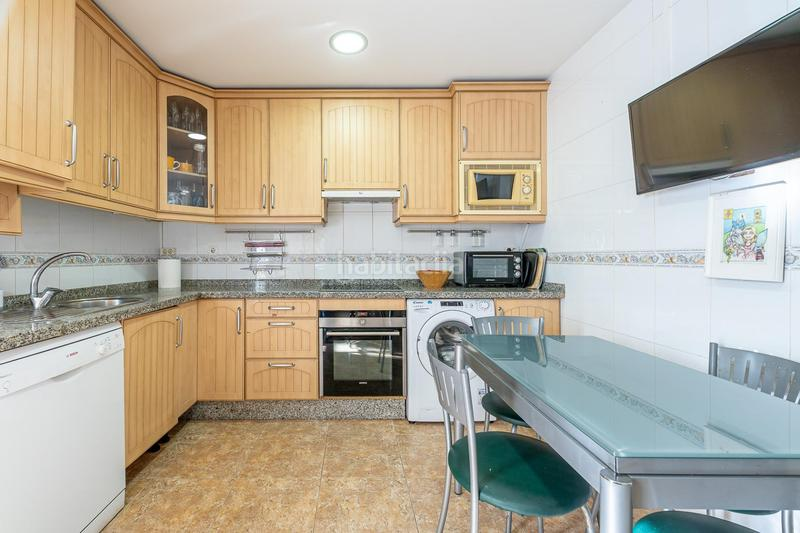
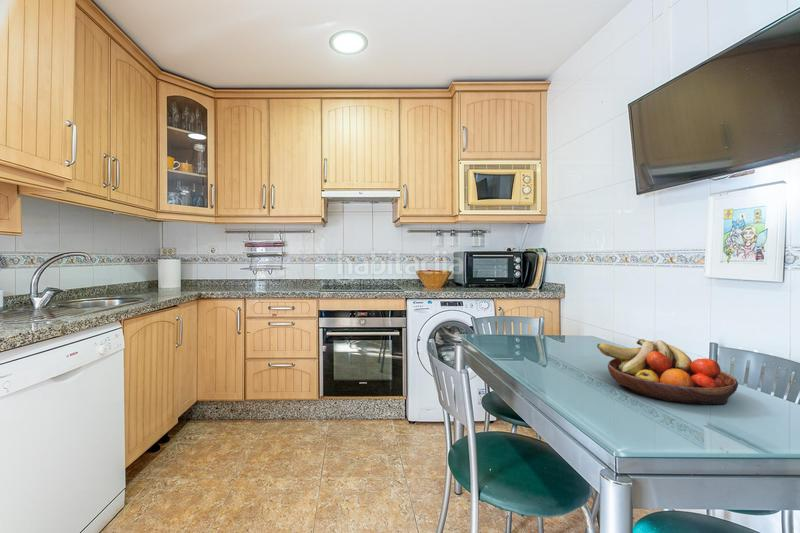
+ fruit bowl [596,338,739,405]
